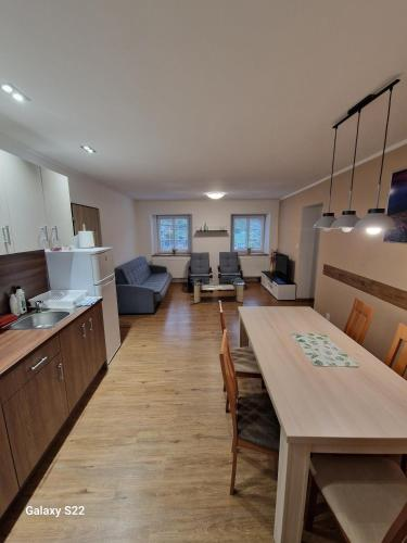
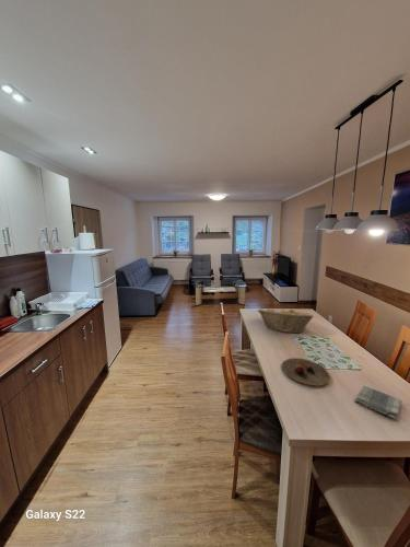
+ dish towel [353,385,402,421]
+ fruit basket [257,309,315,334]
+ plate [280,357,331,386]
